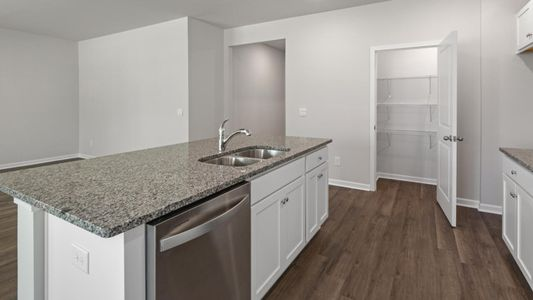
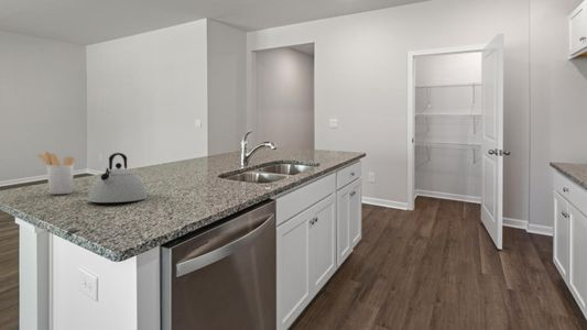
+ kettle [88,152,149,204]
+ utensil holder [36,151,76,195]
